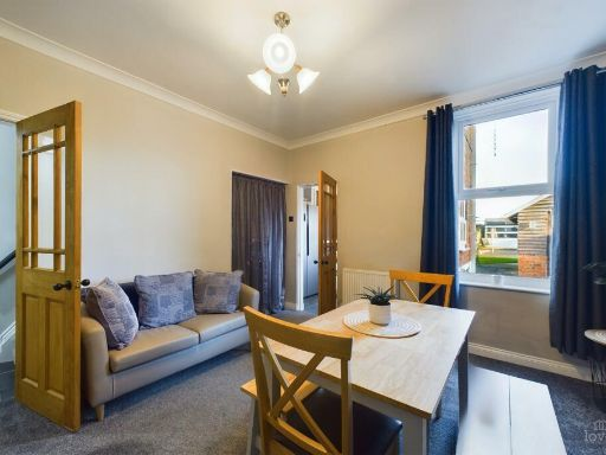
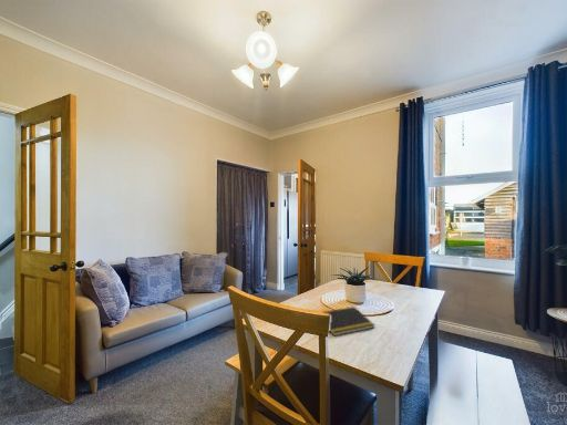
+ notepad [322,305,377,336]
